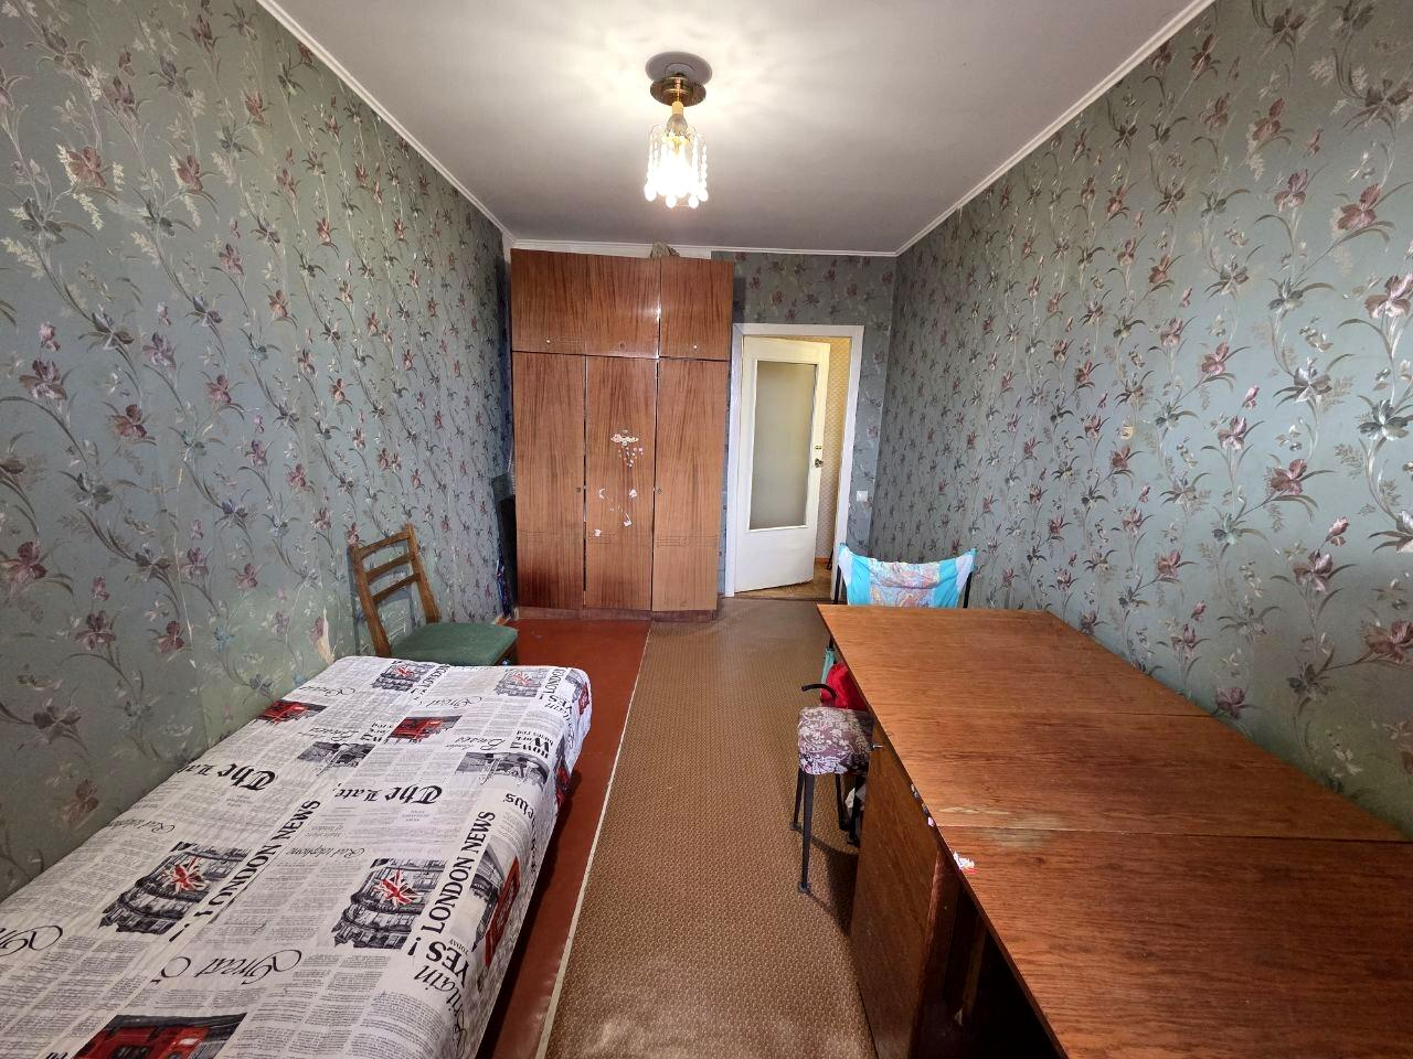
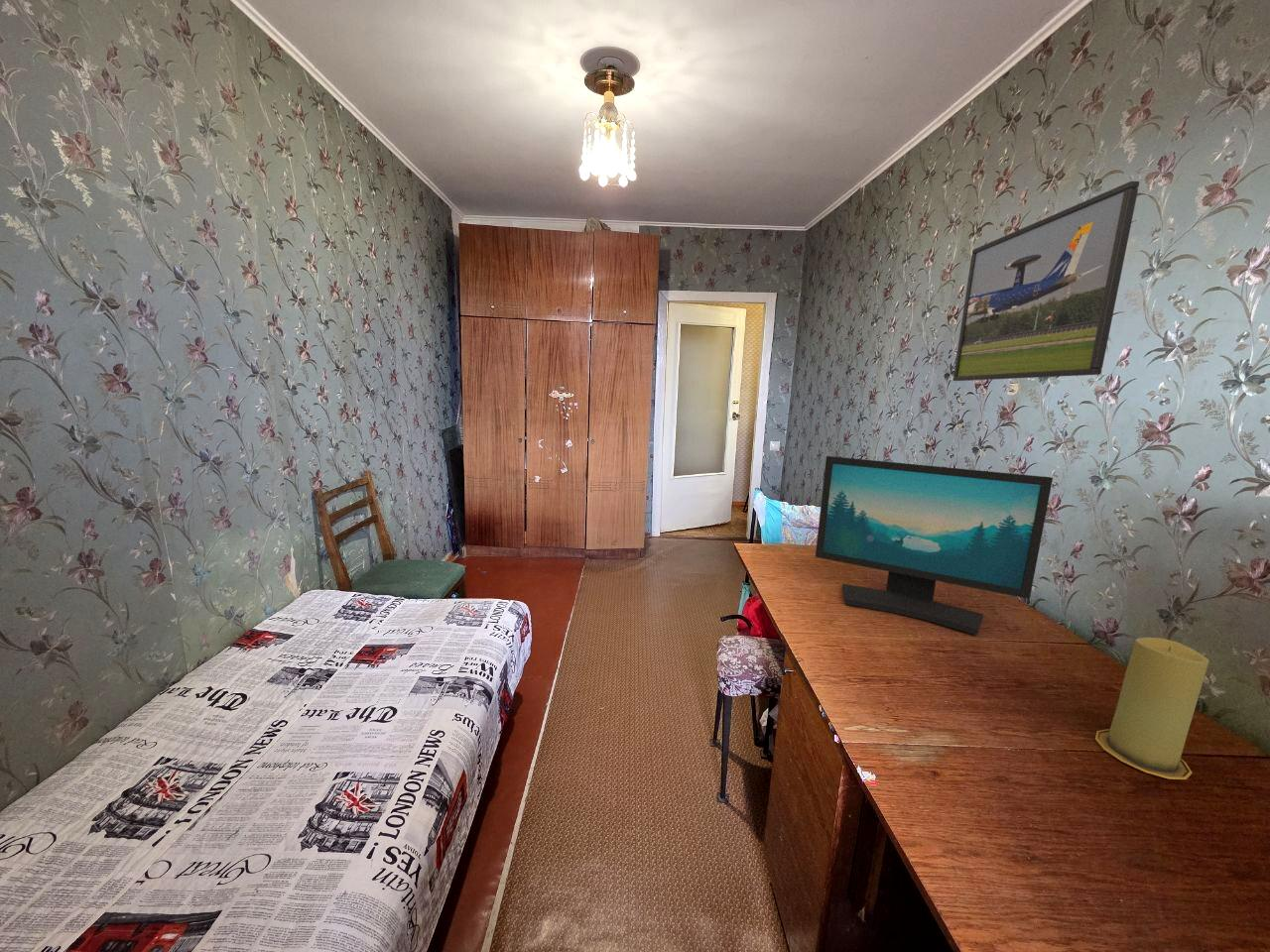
+ computer monitor [815,455,1054,636]
+ candle [1094,637,1210,780]
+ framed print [953,180,1140,382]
